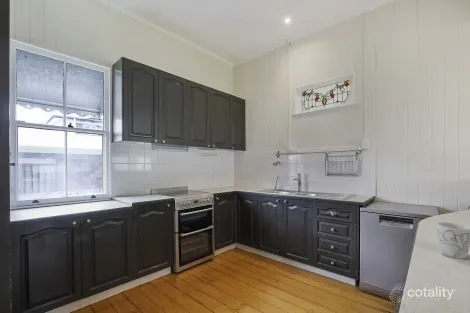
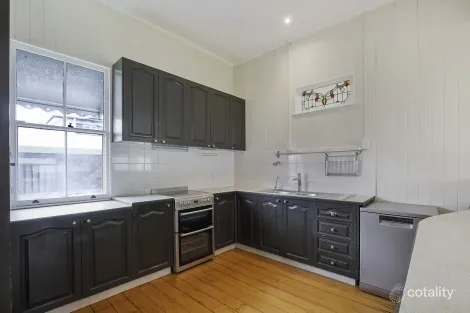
- mug [436,221,470,260]
